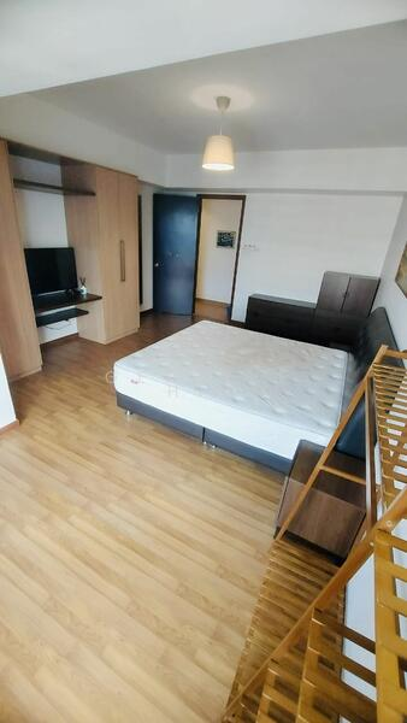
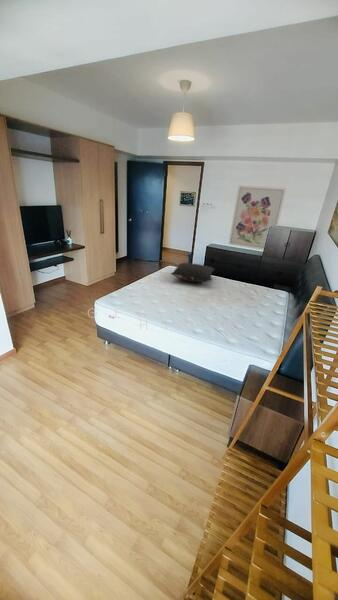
+ wall art [228,184,288,251]
+ pillow [170,262,215,283]
